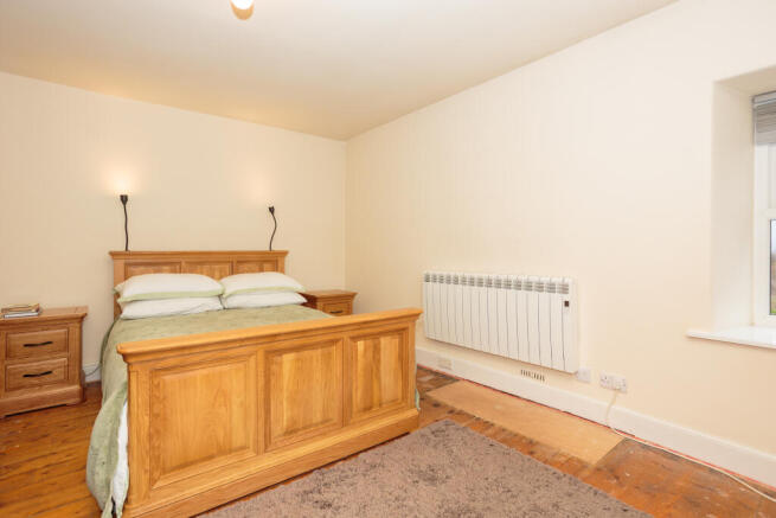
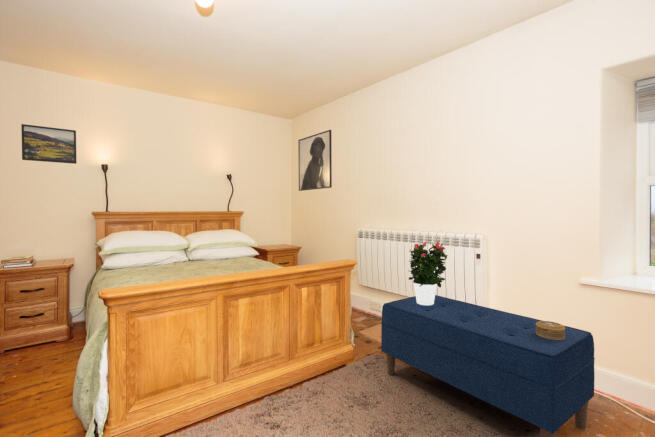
+ bench [380,294,596,437]
+ decorative box [536,320,565,340]
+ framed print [297,129,333,192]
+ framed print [20,123,77,165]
+ potted flower [408,241,449,306]
